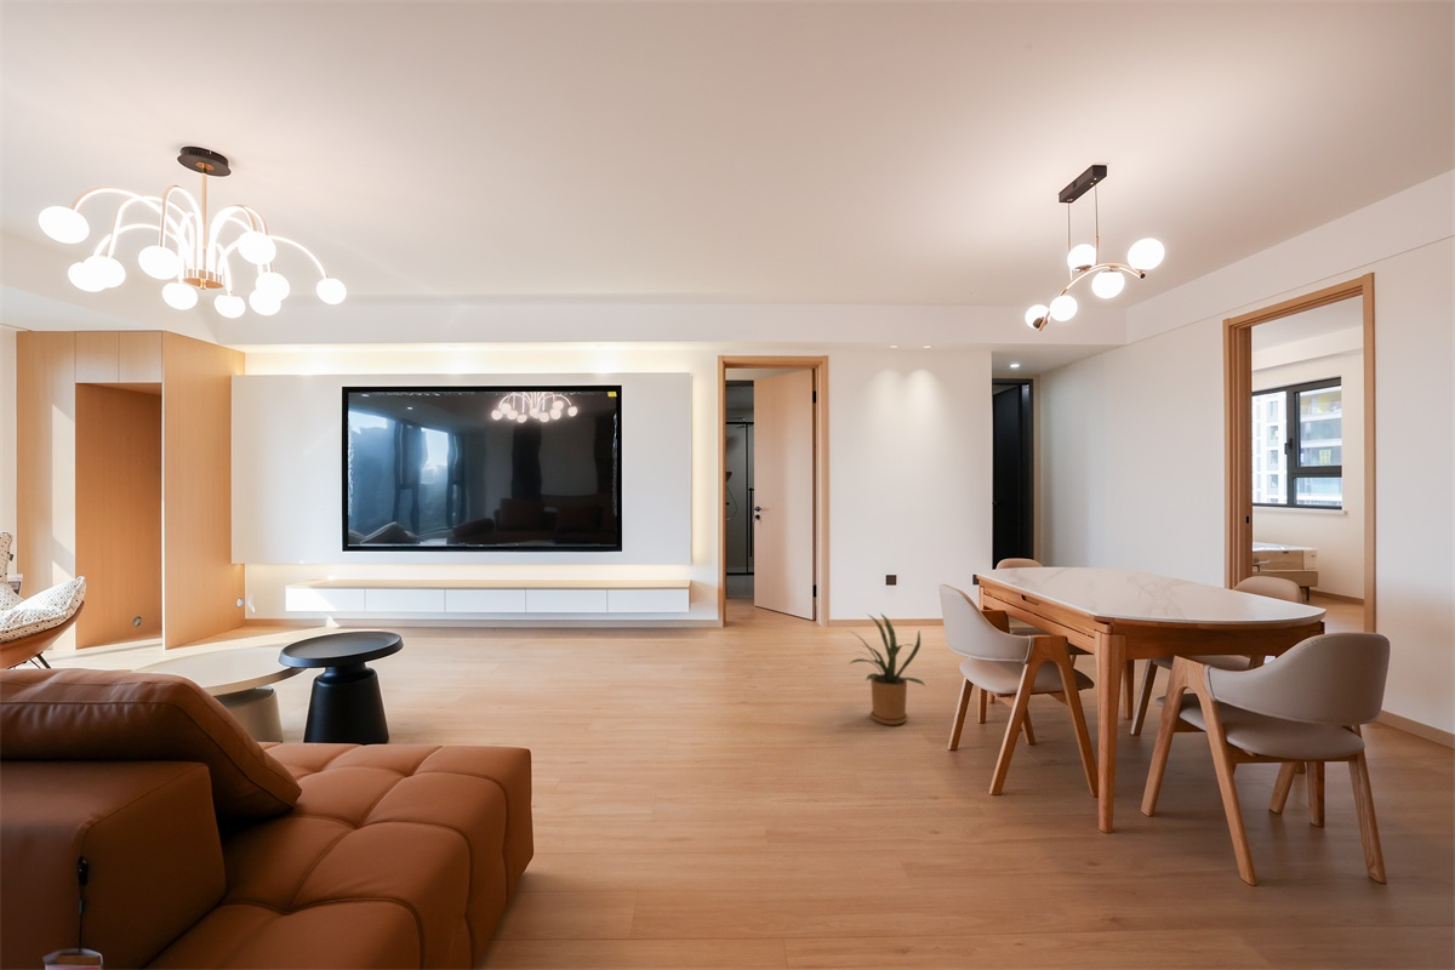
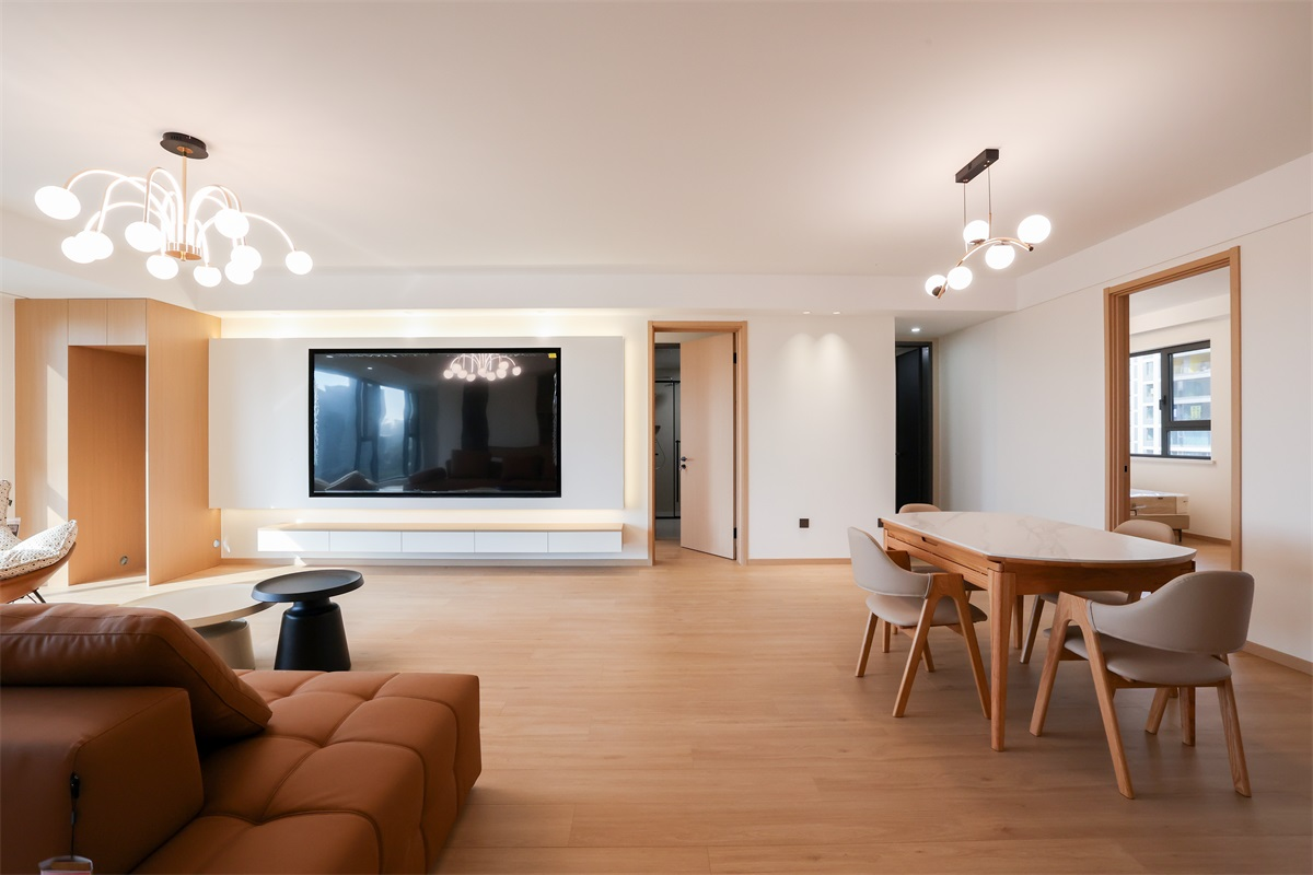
- house plant [848,611,926,726]
